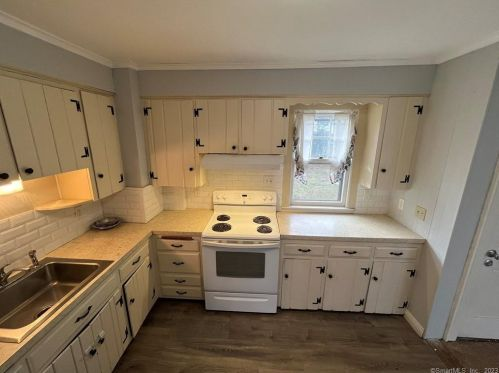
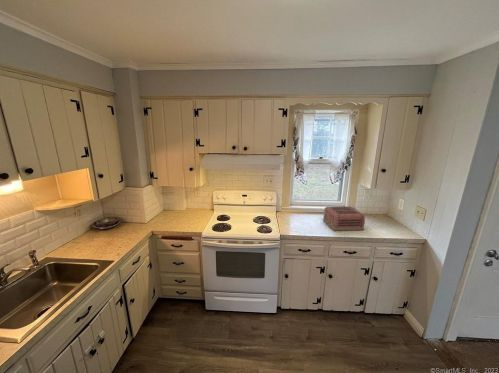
+ toaster [322,205,366,232]
